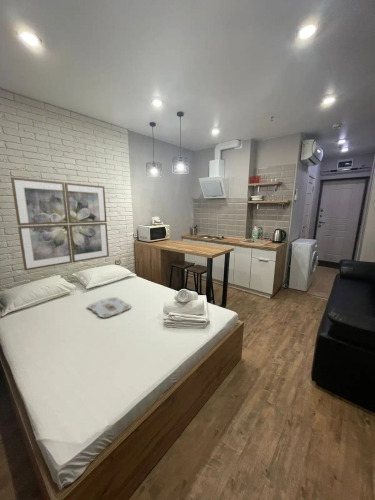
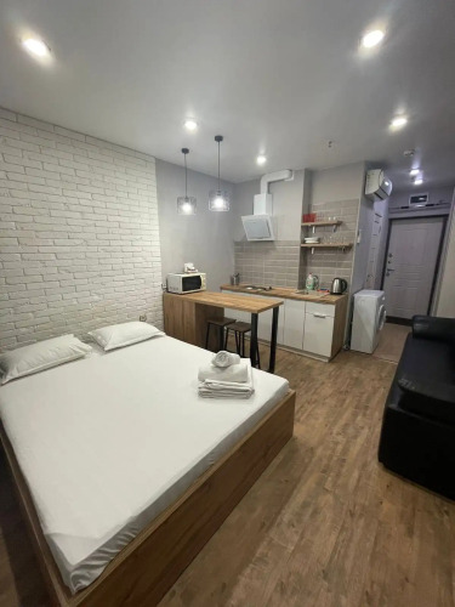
- serving tray [87,296,132,318]
- wall art [10,176,110,271]
